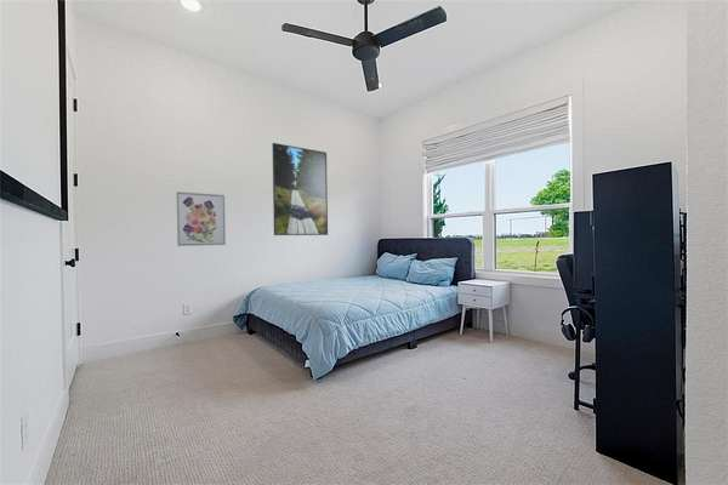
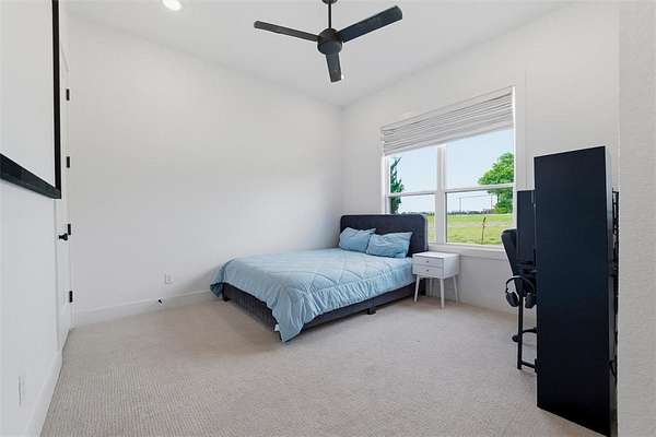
- wall art [175,190,227,247]
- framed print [272,142,329,236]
